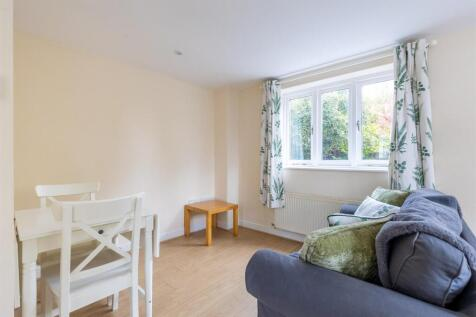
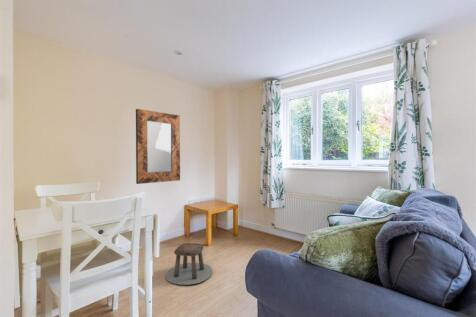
+ stool [164,242,213,286]
+ home mirror [135,108,181,185]
